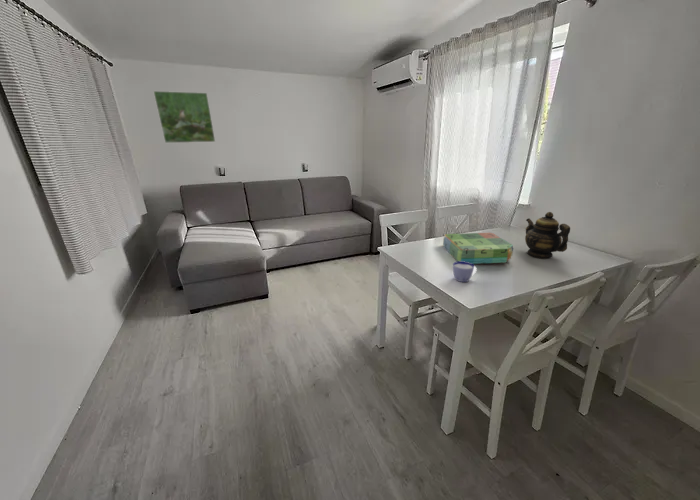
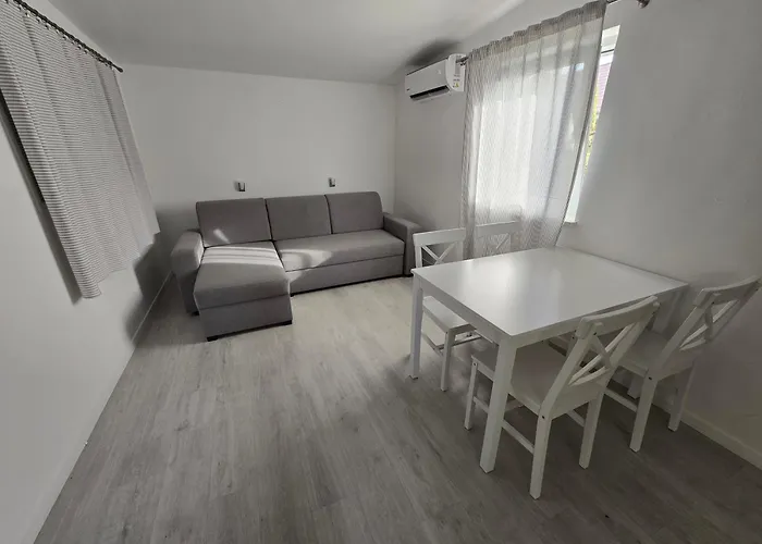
- cup [452,261,478,283]
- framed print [152,90,216,144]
- board game [442,232,514,265]
- teapot [524,211,571,260]
